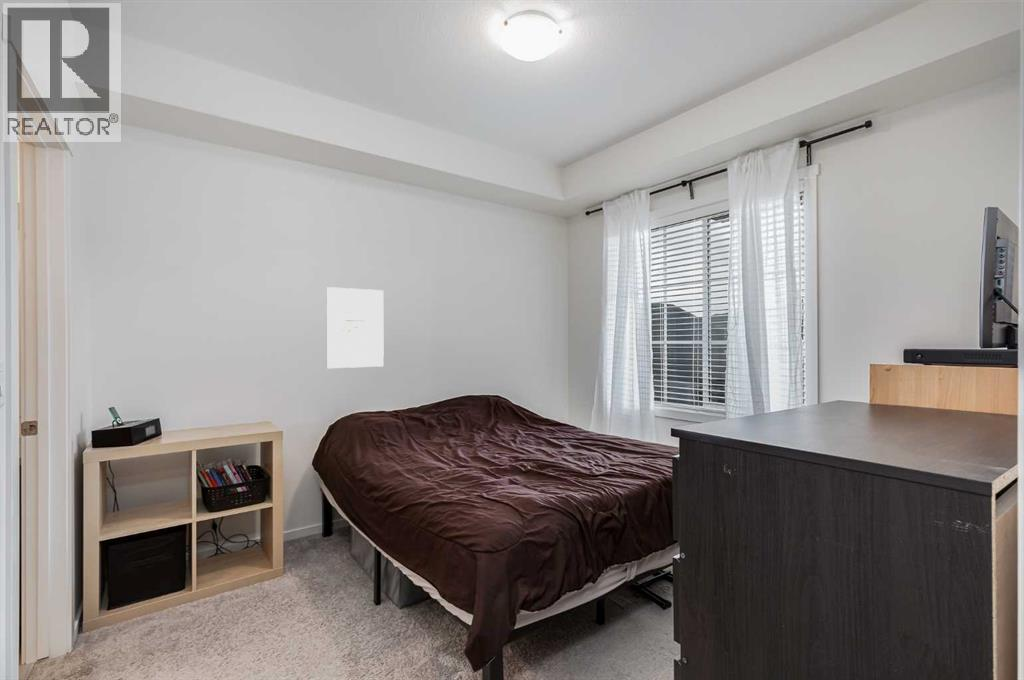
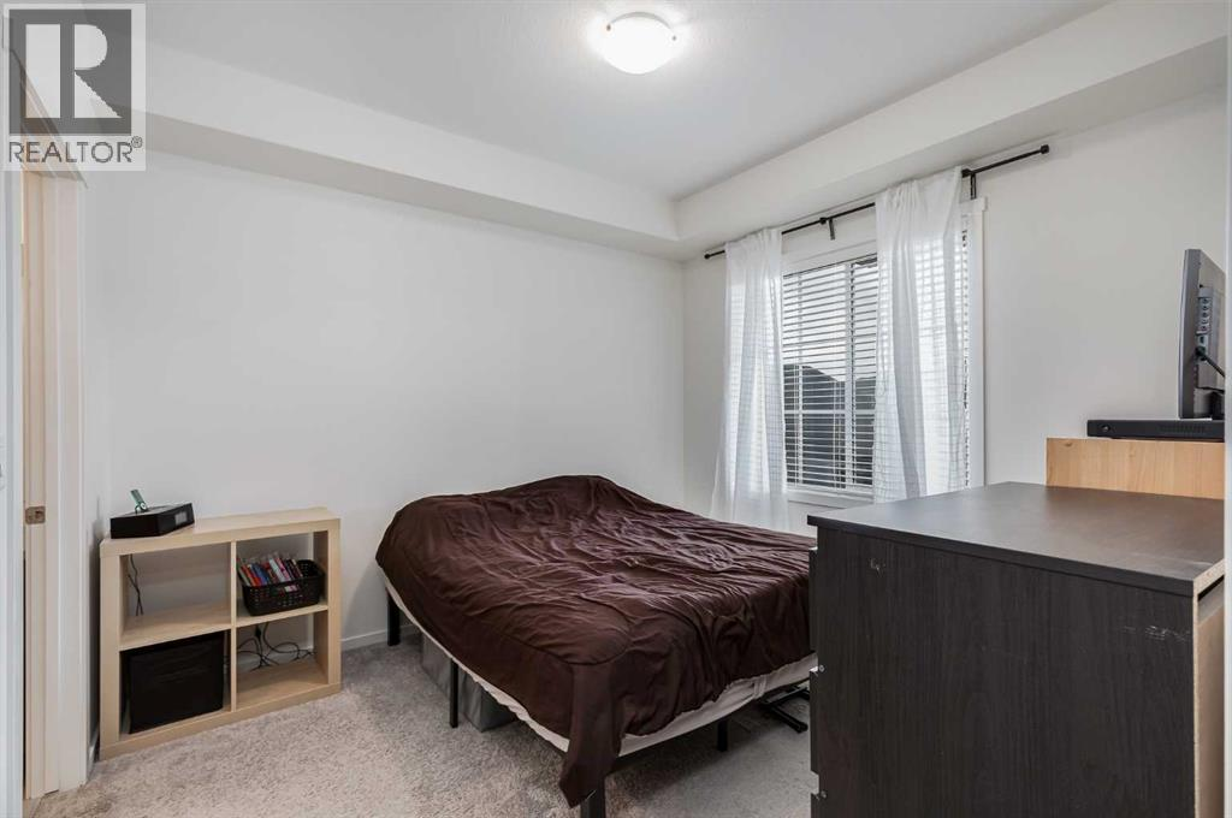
- wall art [326,286,385,369]
